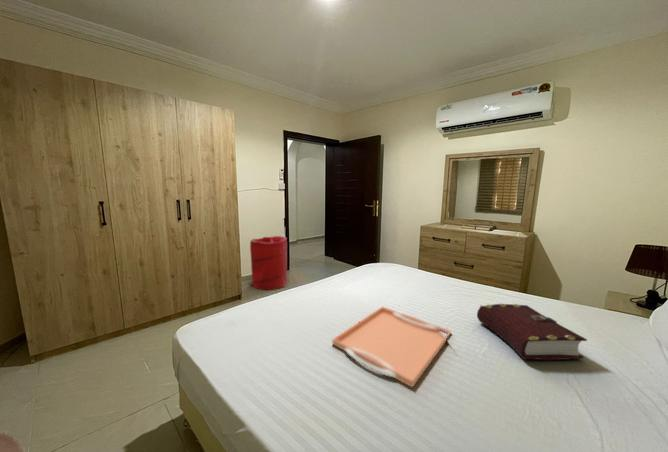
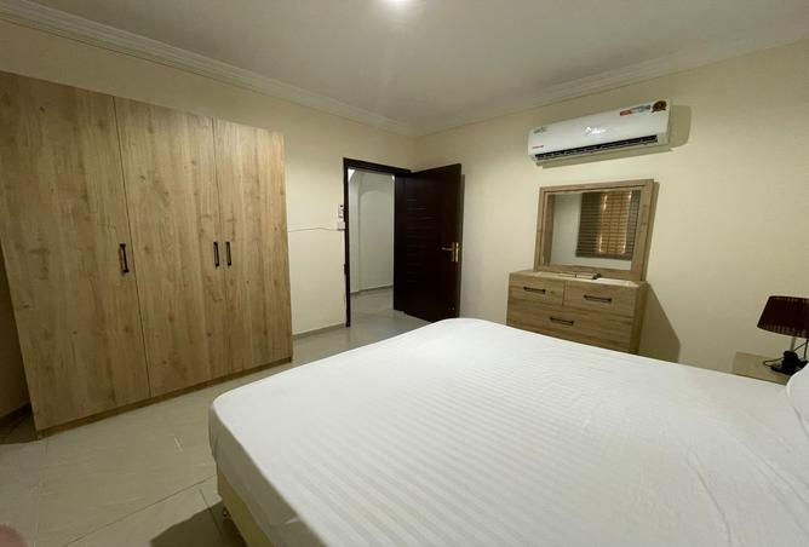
- book [476,302,588,361]
- serving tray [331,306,452,389]
- laundry hamper [249,235,289,291]
